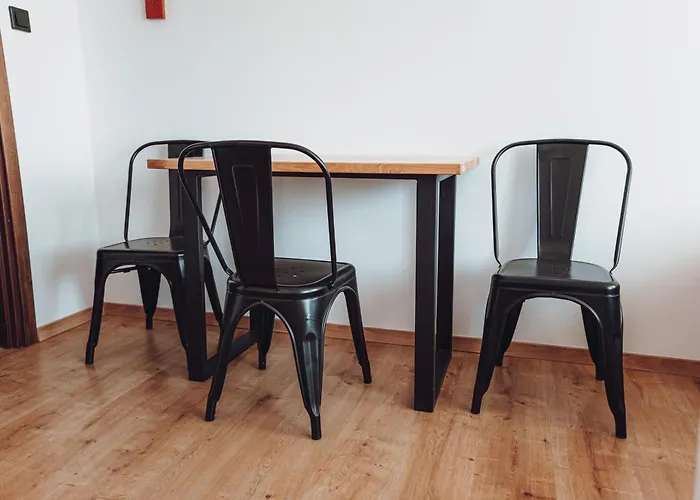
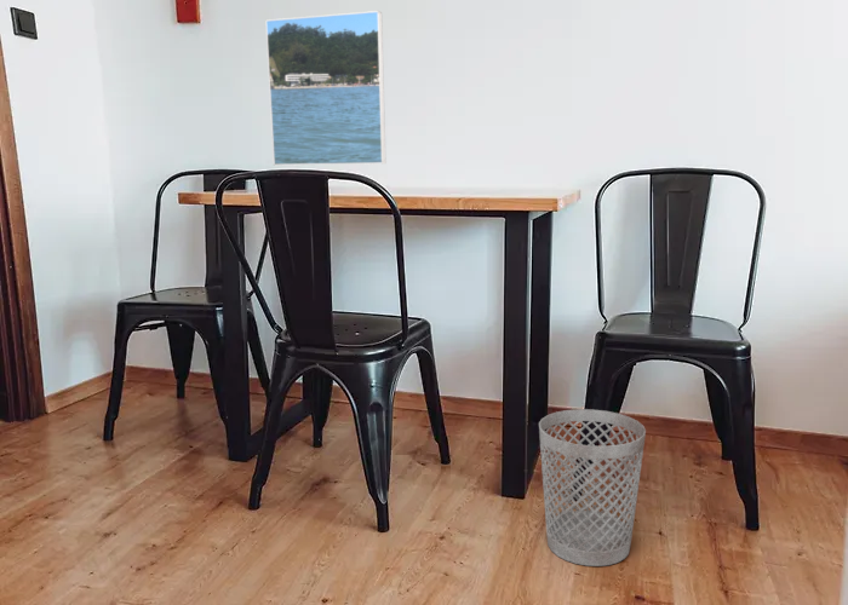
+ wastebasket [538,408,647,567]
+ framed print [264,10,386,167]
